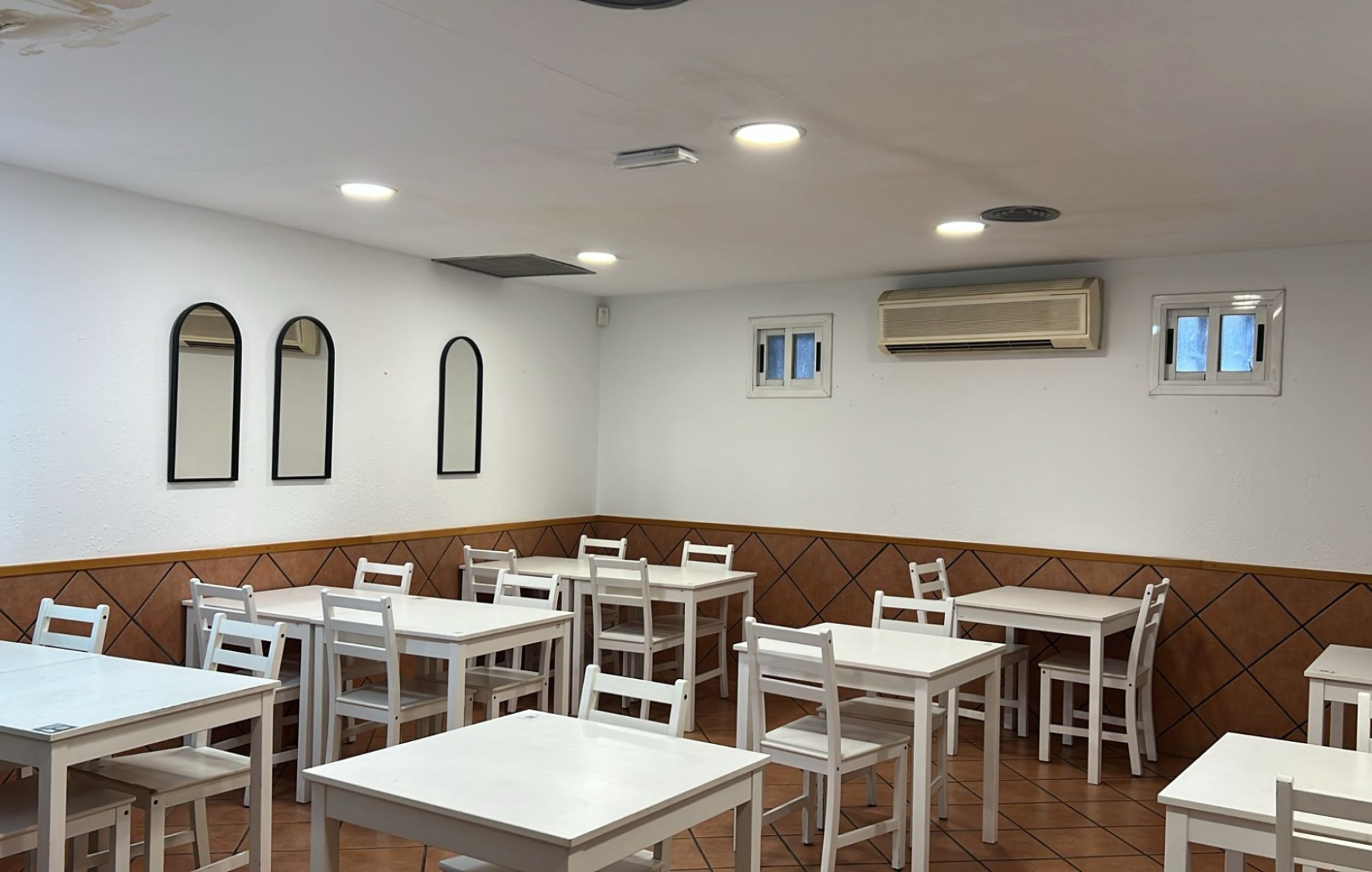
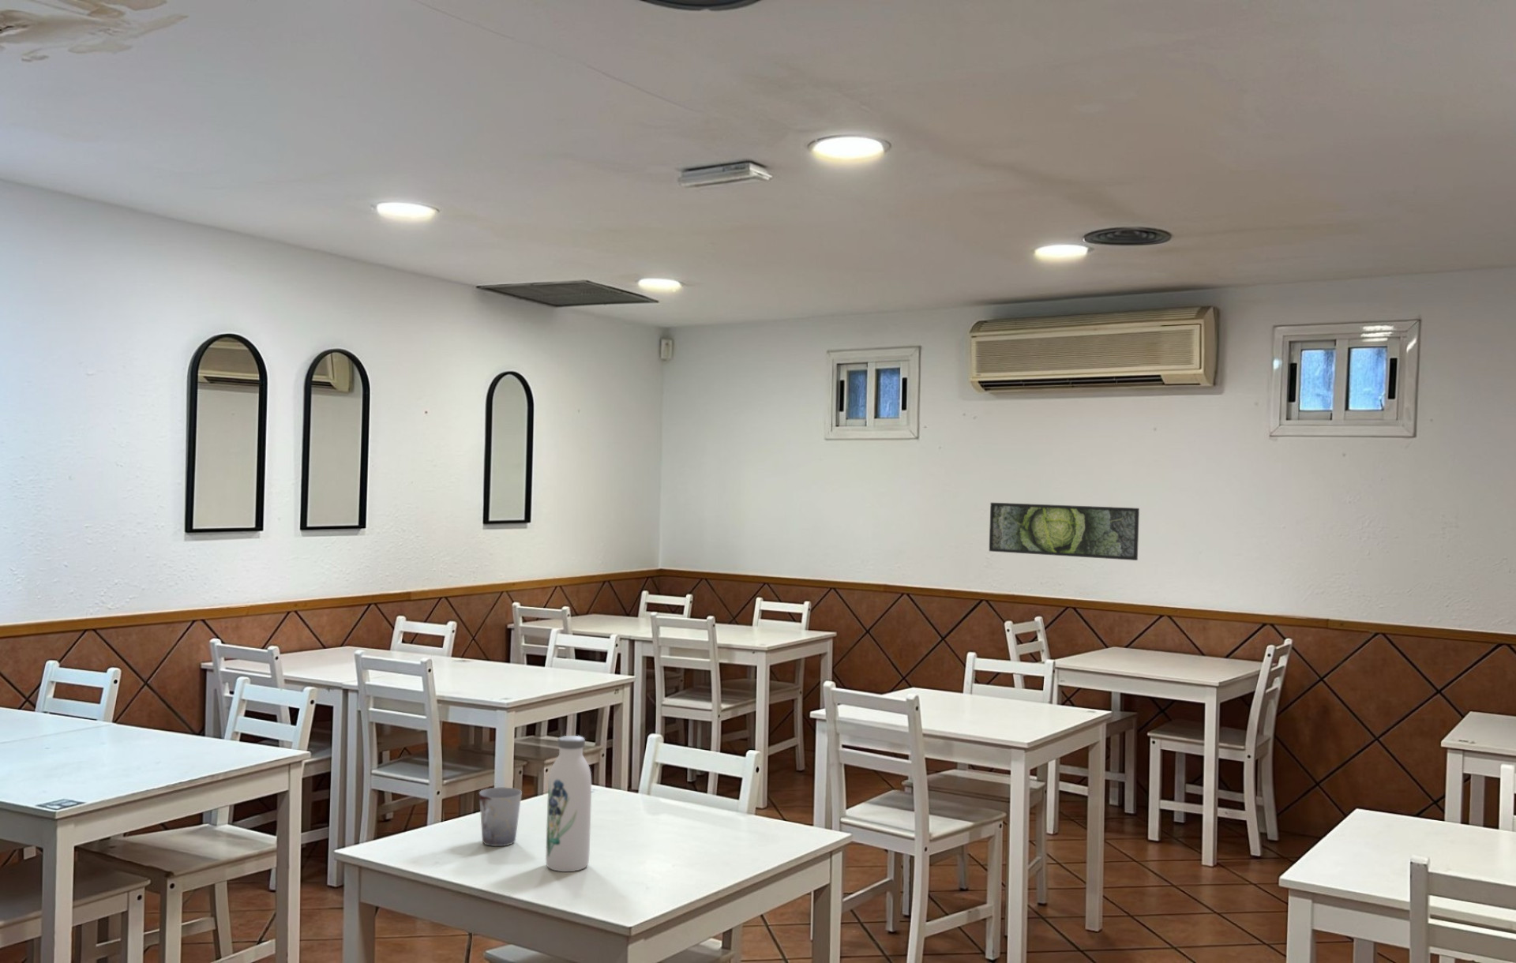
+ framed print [989,502,1140,561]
+ cup [478,786,523,847]
+ water bottle [545,734,592,872]
